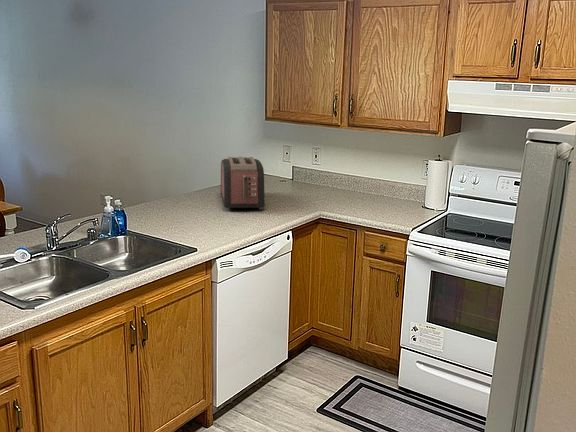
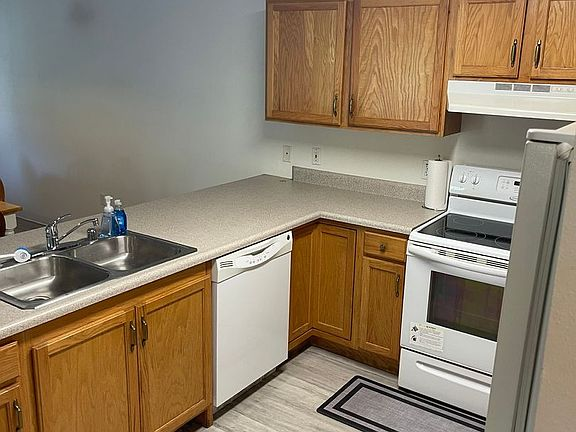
- toaster [219,156,266,210]
